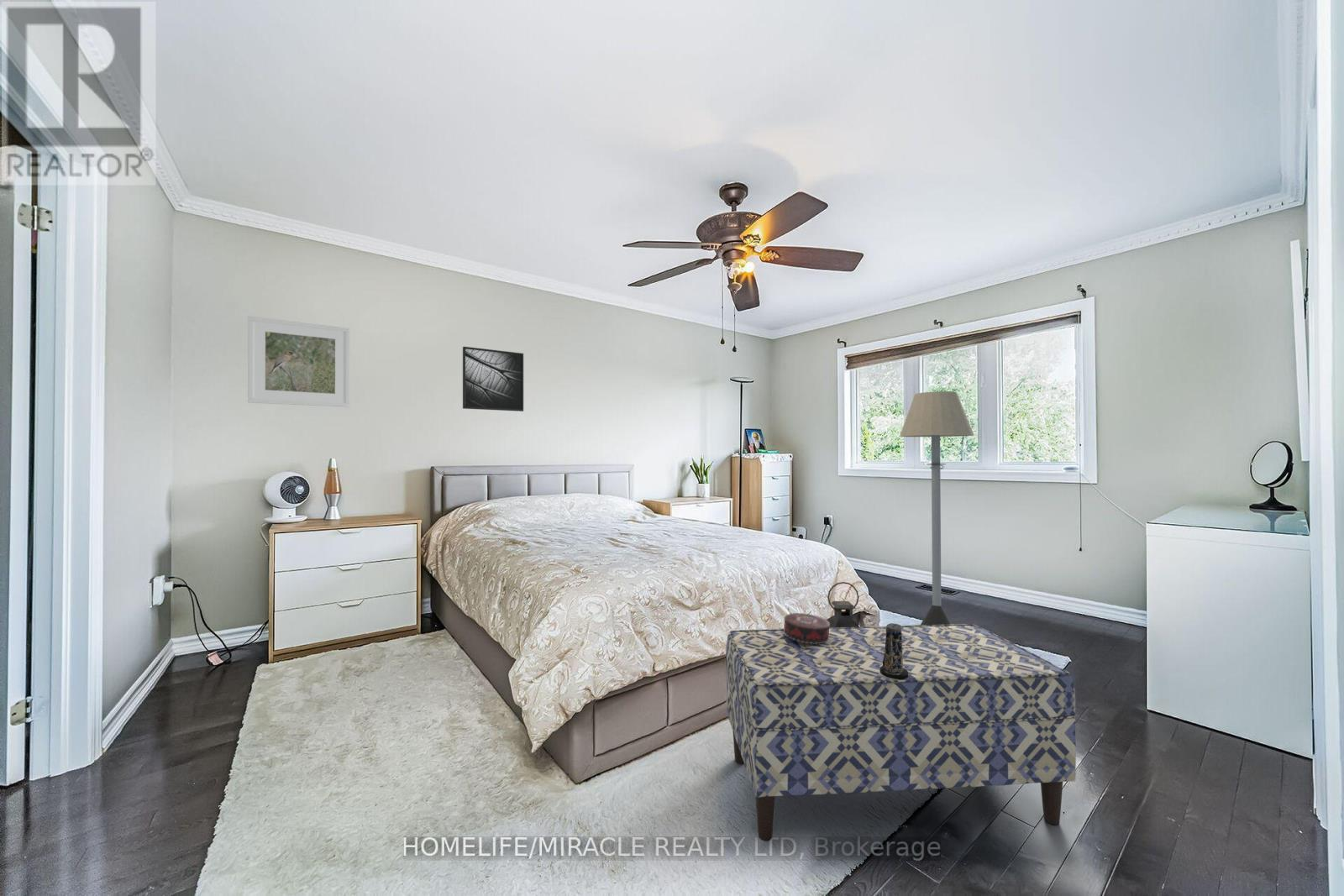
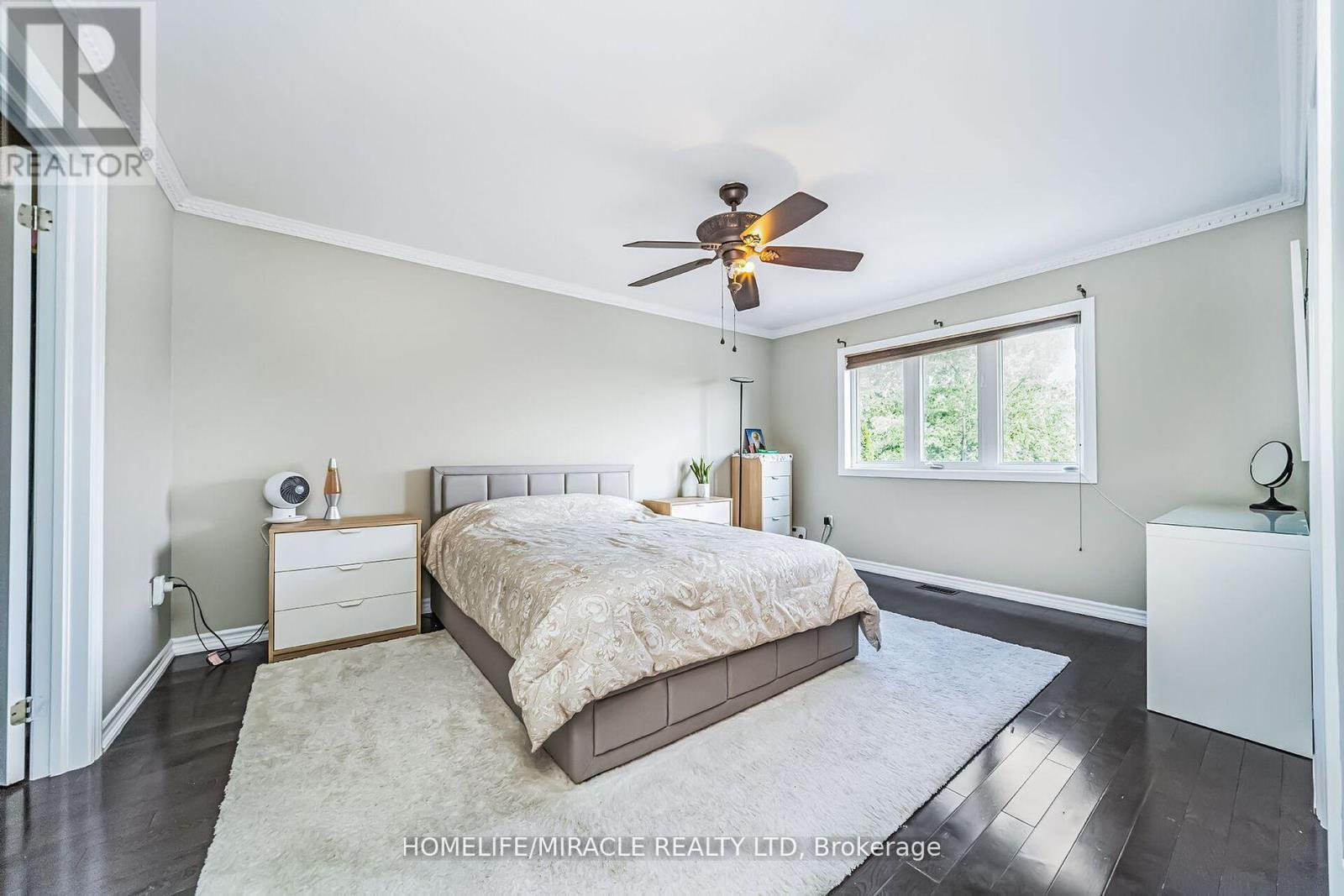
- lantern [826,581,860,628]
- bench [725,623,1077,842]
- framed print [247,316,351,408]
- candle [880,622,908,679]
- decorative box [783,612,829,644]
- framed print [462,346,524,412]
- floor lamp [899,390,974,626]
